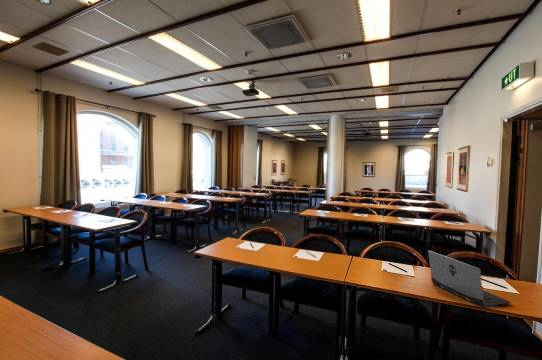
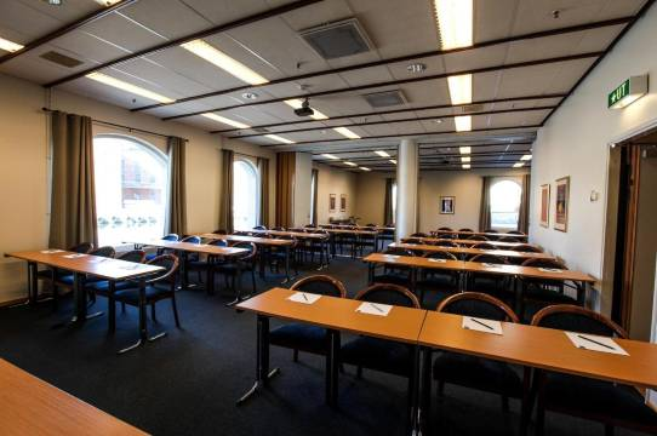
- laptop [427,250,512,309]
